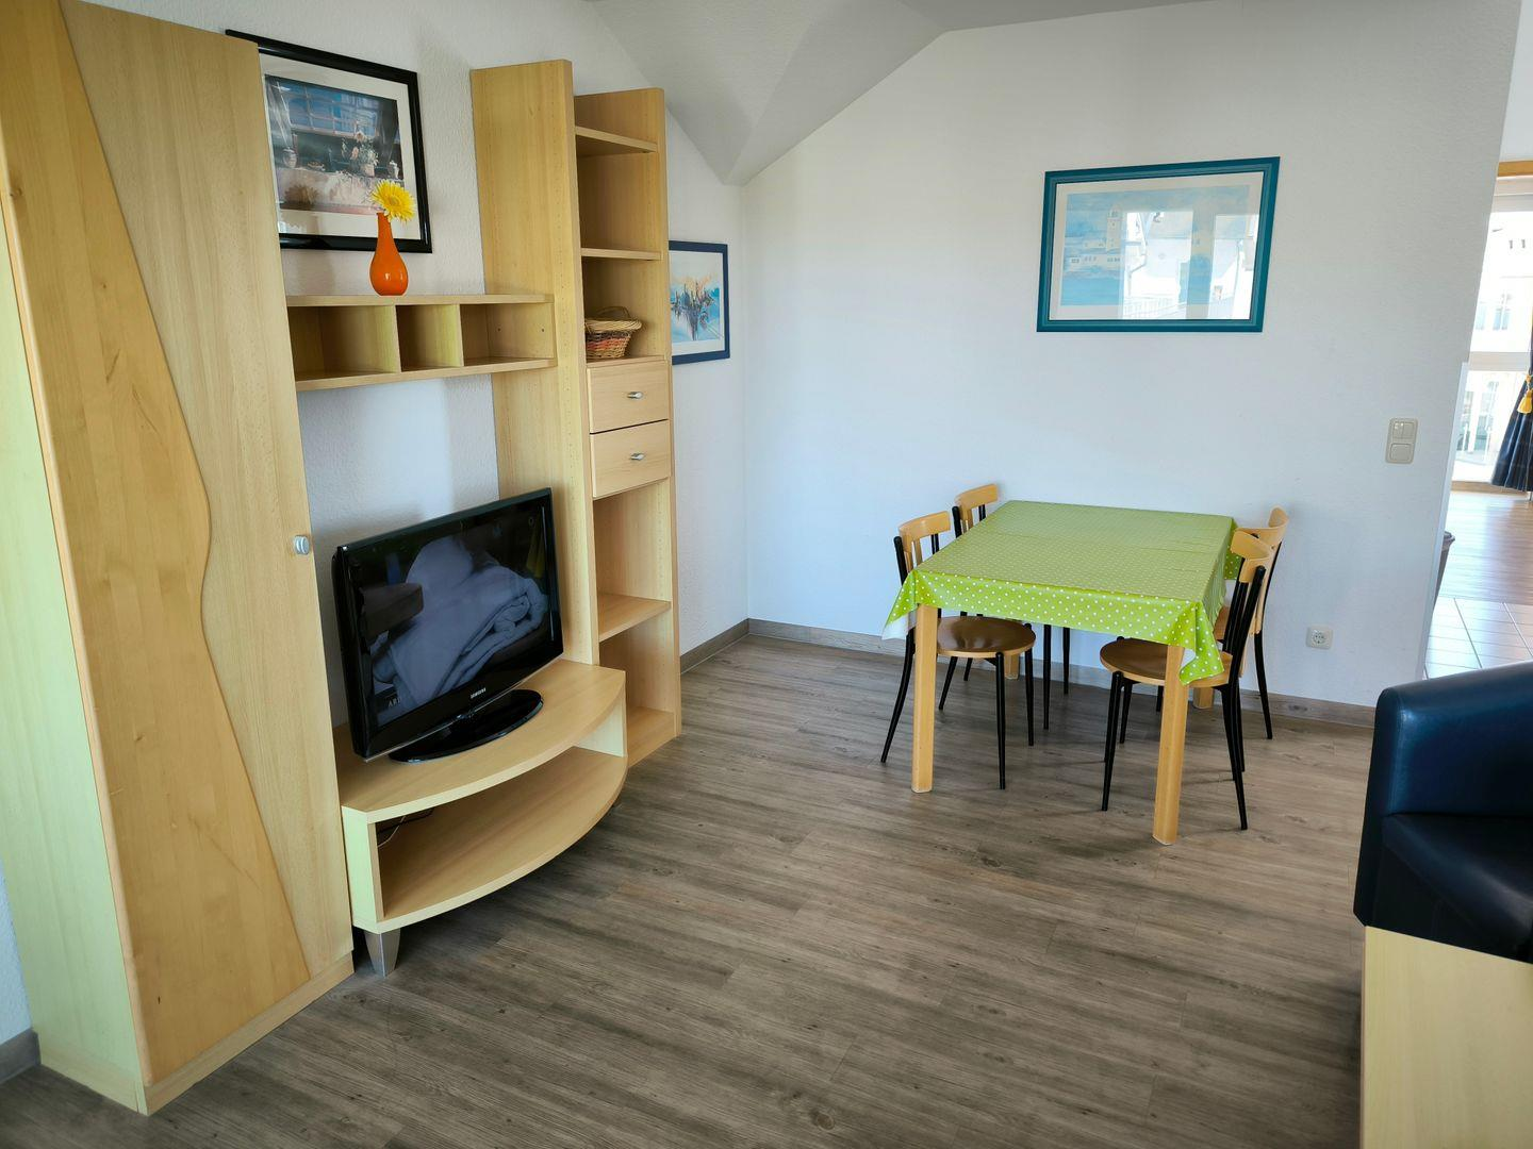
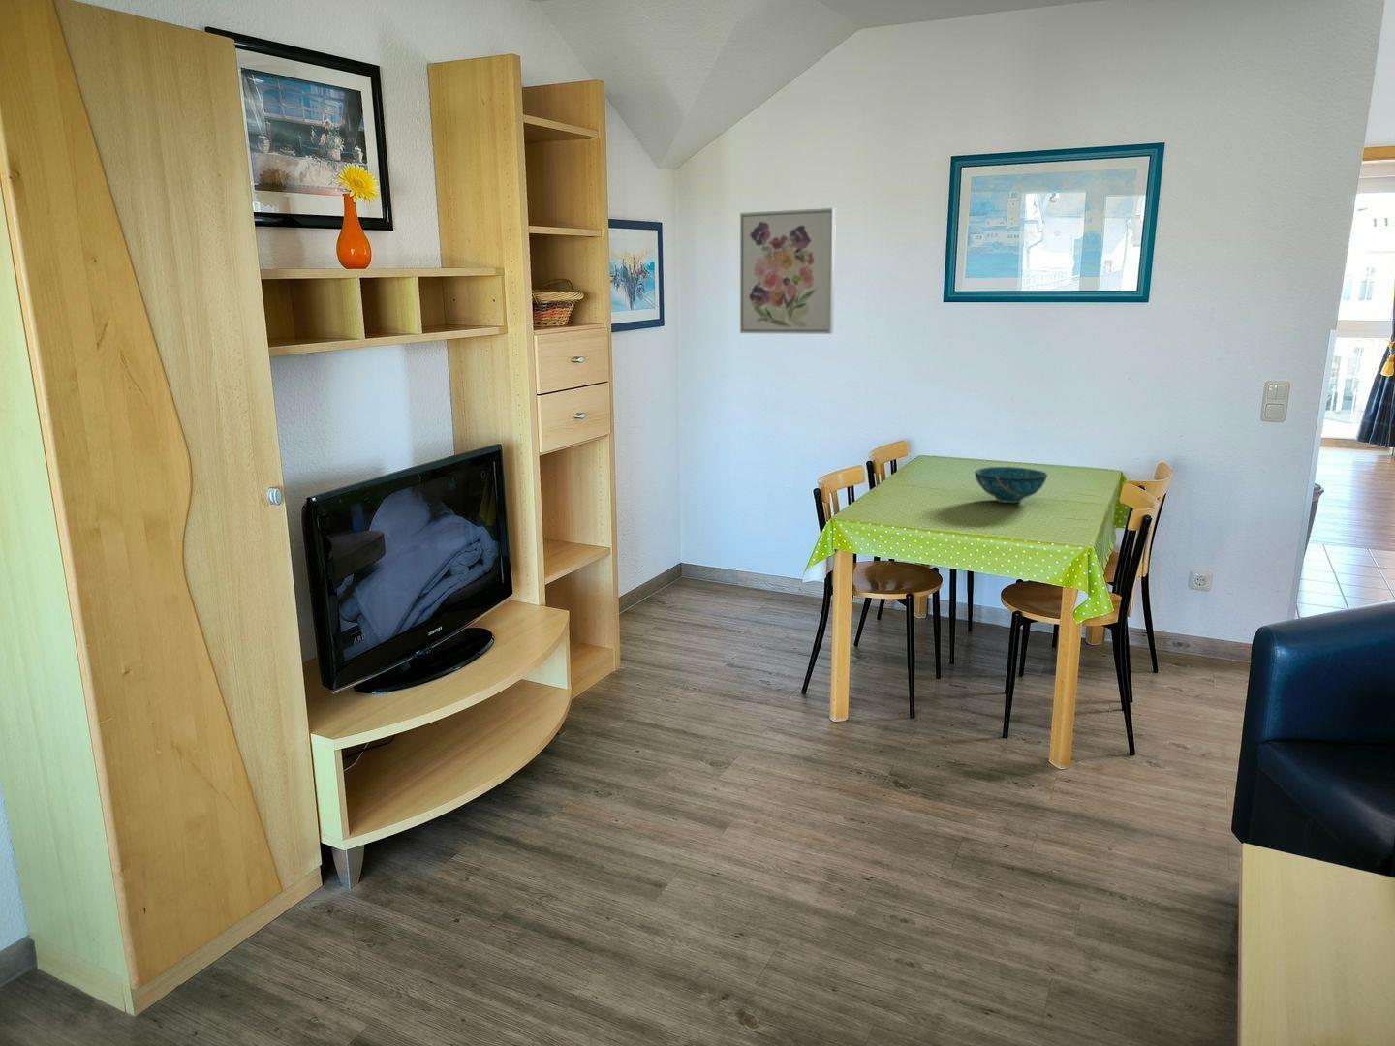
+ wall art [739,208,837,335]
+ decorative bowl [973,466,1049,503]
